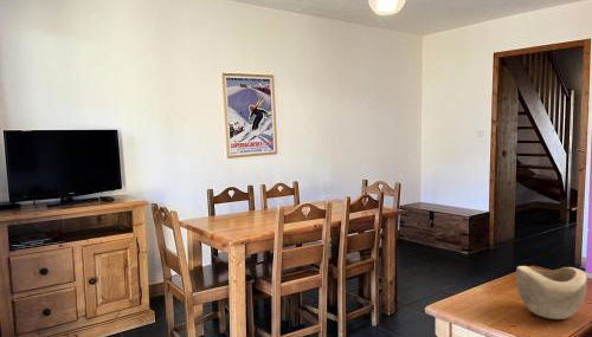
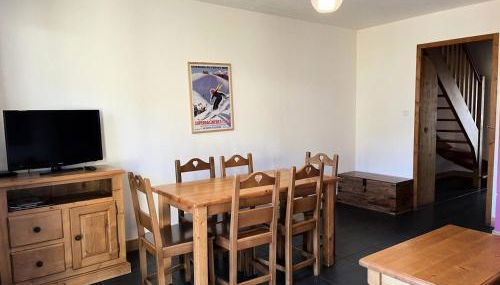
- decorative bowl [515,265,588,320]
